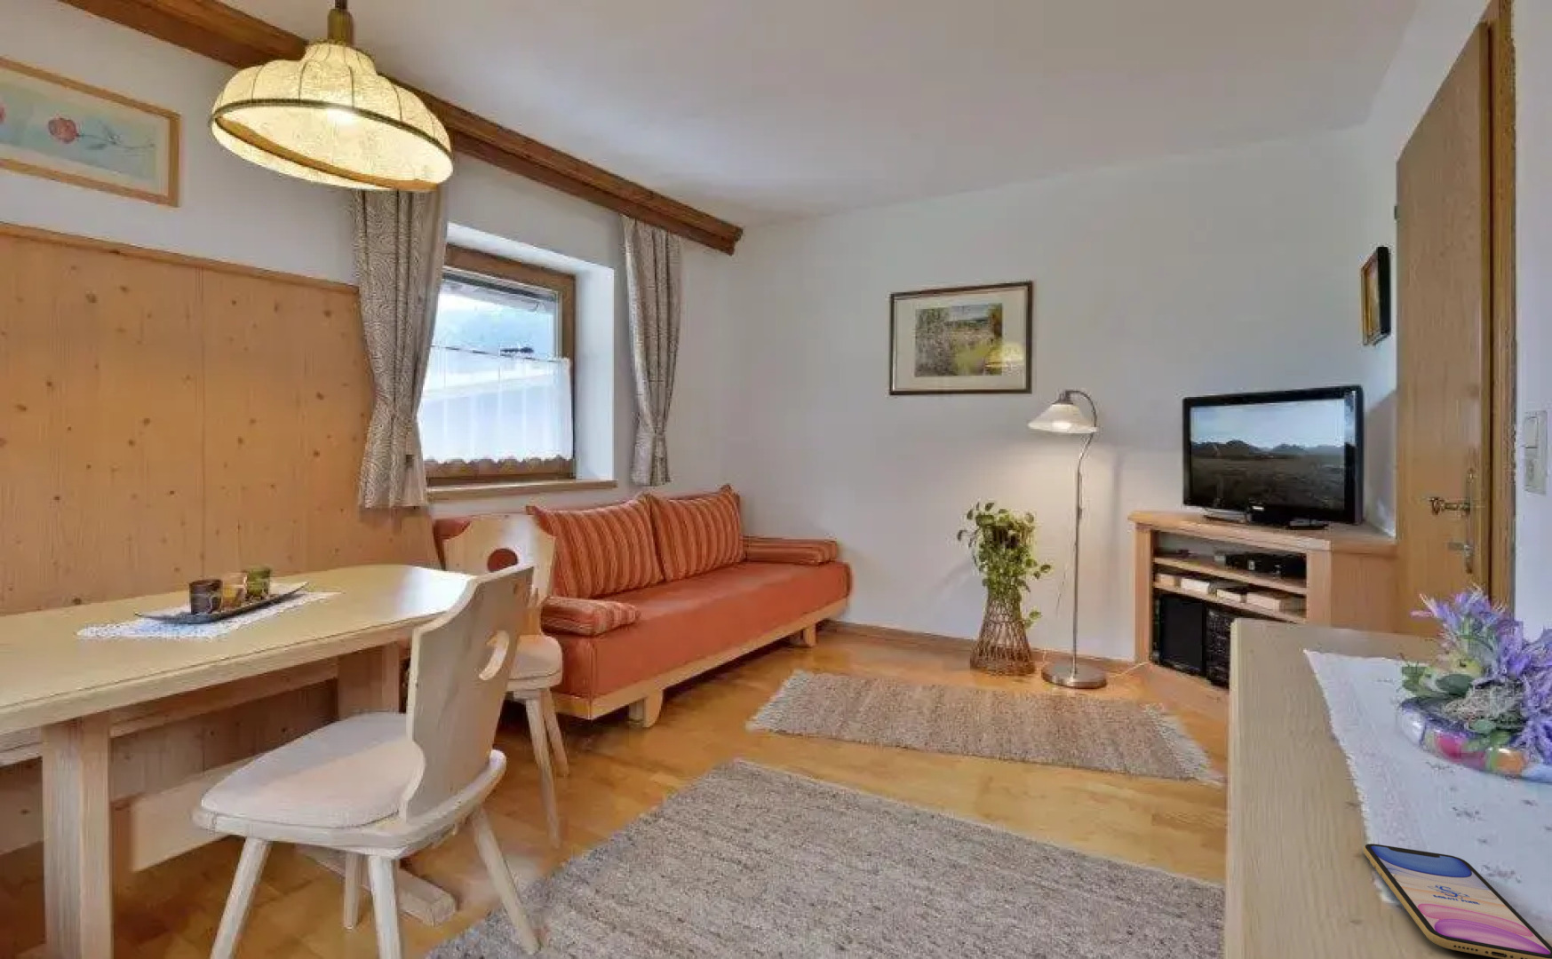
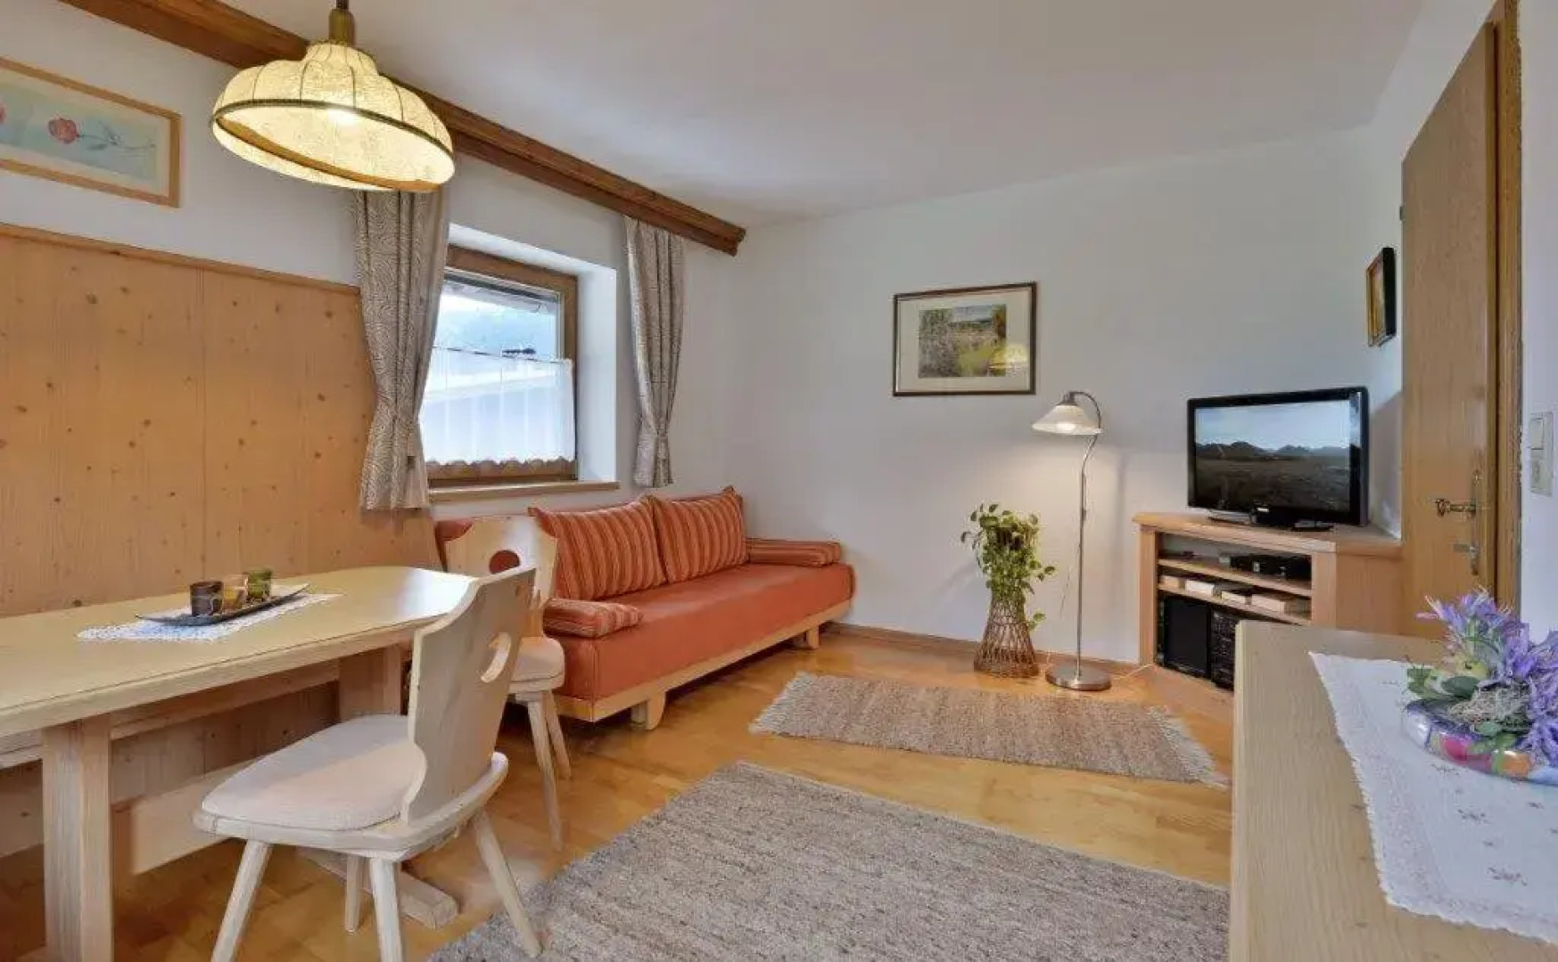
- smartphone [1362,843,1552,959]
